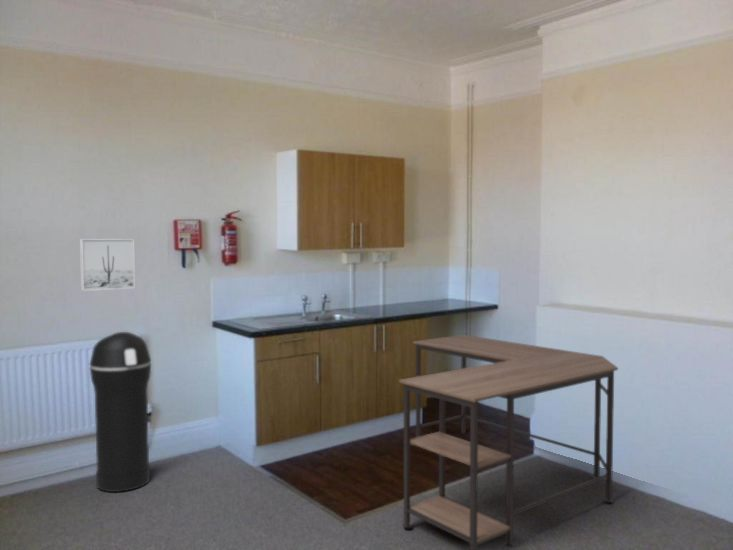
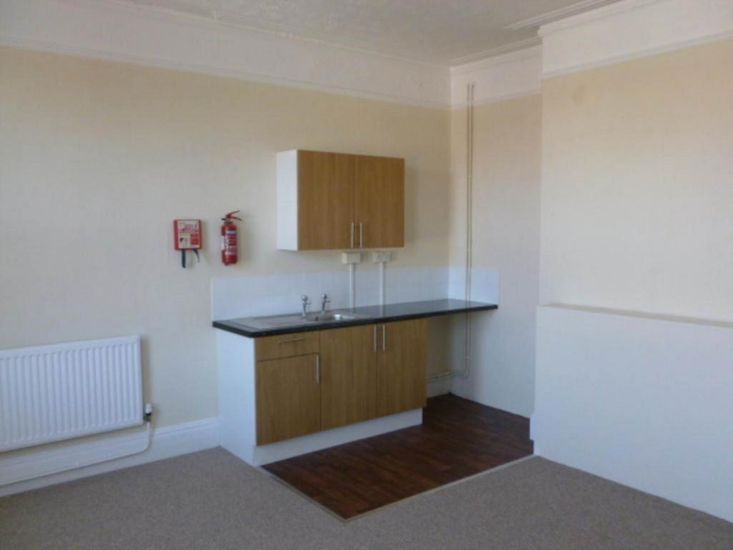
- wall art [79,238,136,292]
- trash can [88,331,152,493]
- desk [398,334,619,550]
